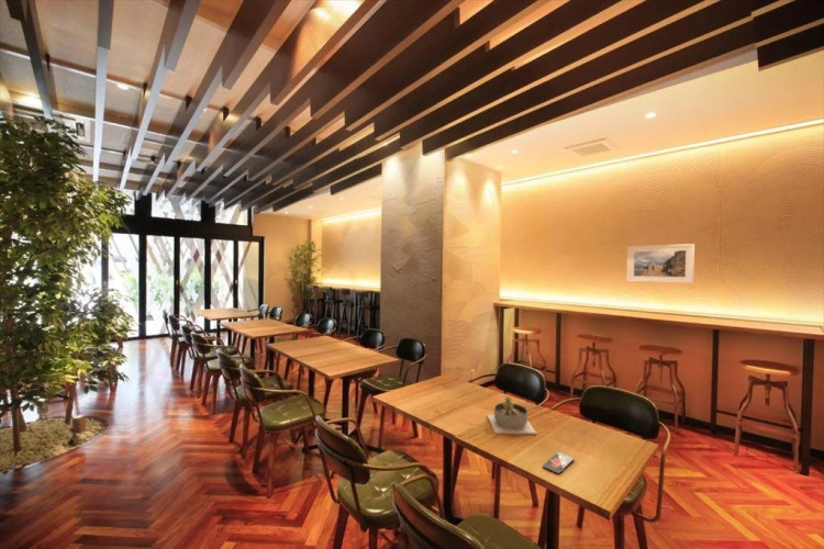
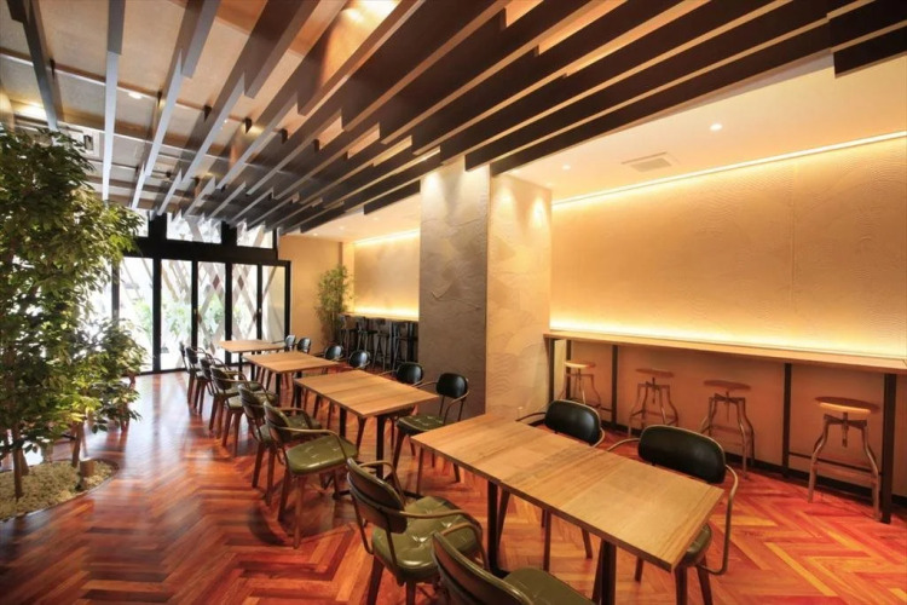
- smartphone [542,451,576,475]
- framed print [626,243,695,284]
- succulent planter [486,395,537,436]
